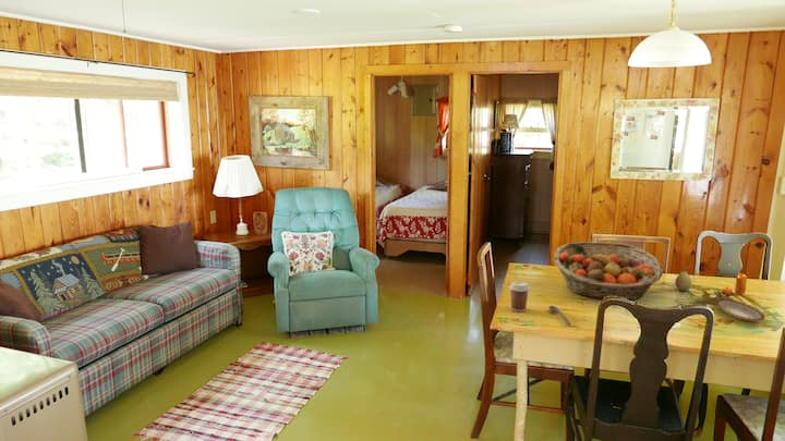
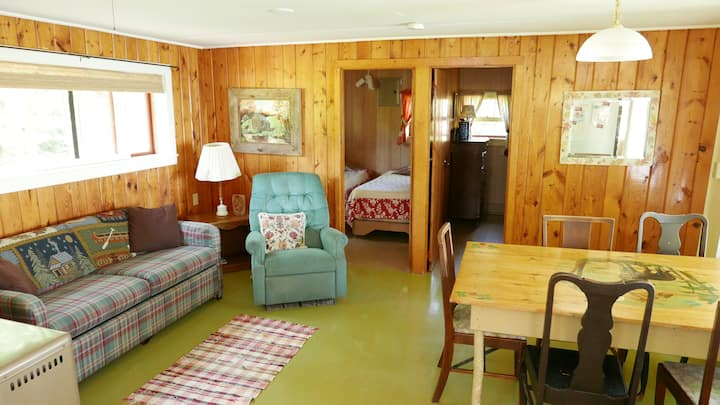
- coffee cup [508,281,531,313]
- fruit basket [553,241,664,301]
- soupspoon [547,305,572,326]
- pepper shaker [721,272,748,296]
- plate [715,298,765,322]
- fruit [674,266,693,292]
